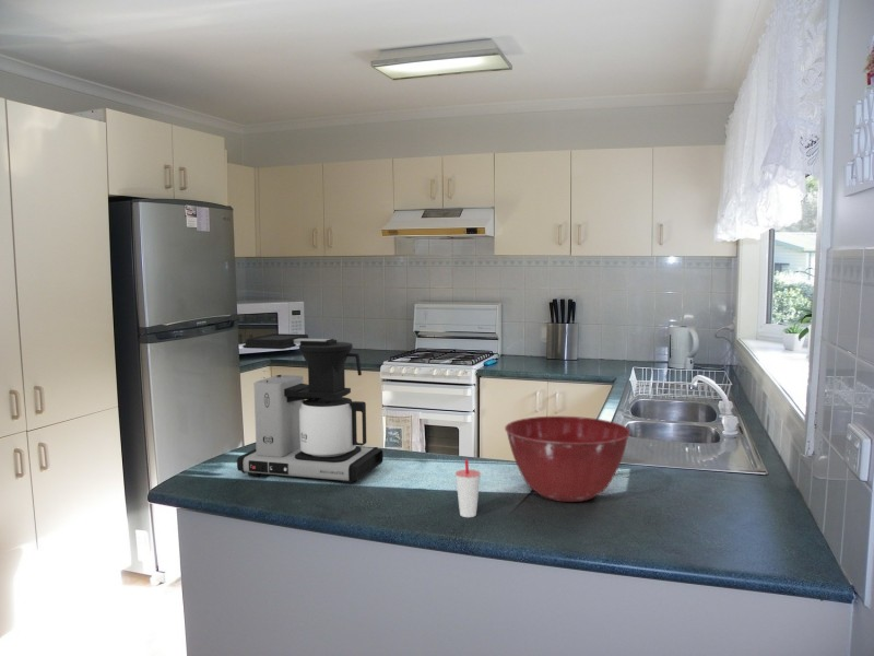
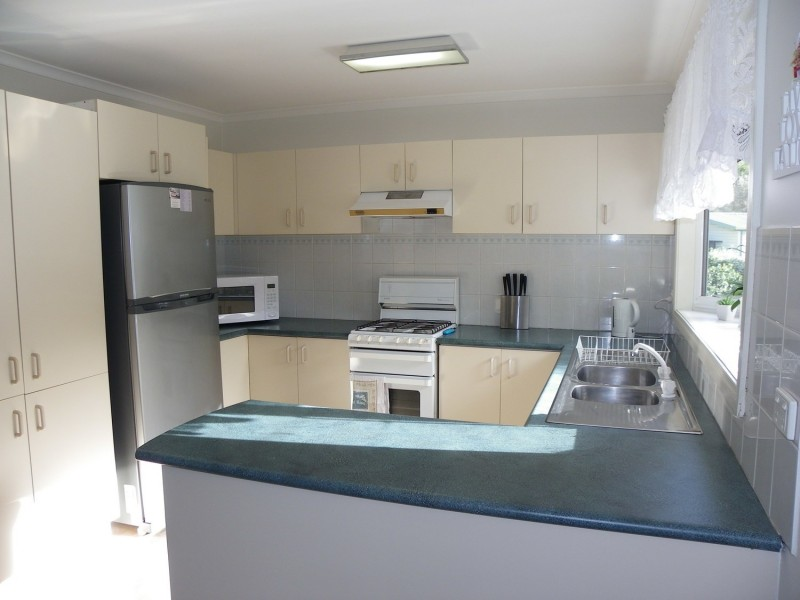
- cup [454,458,482,518]
- coffee maker [236,332,385,485]
- mixing bowl [504,415,631,503]
